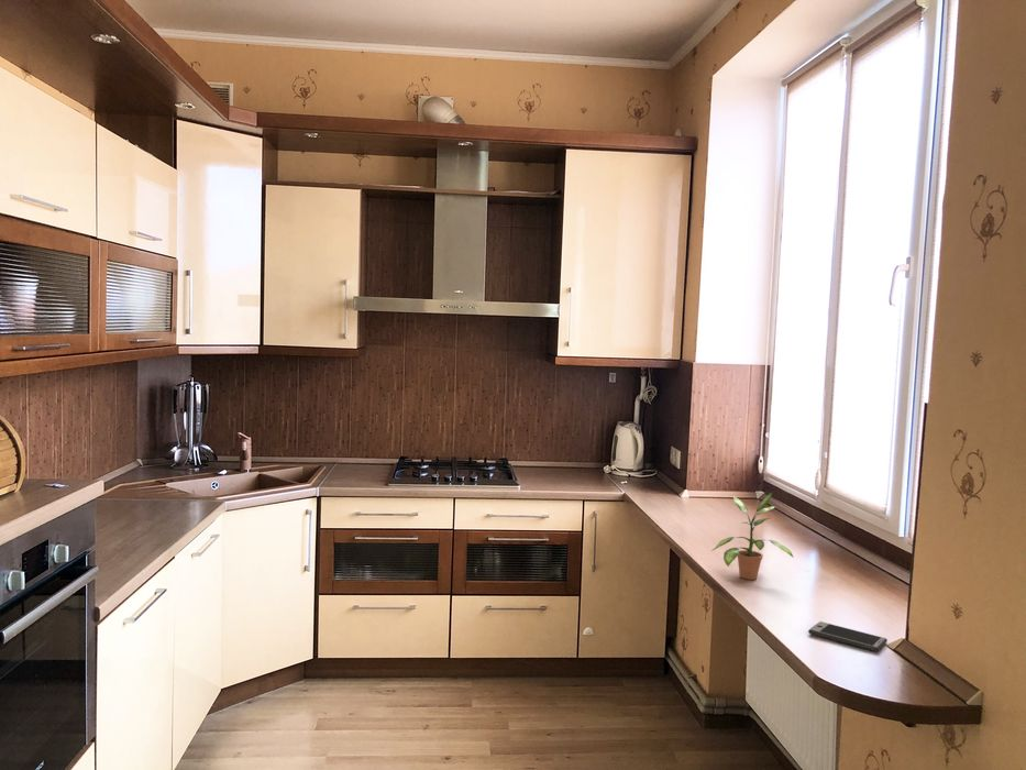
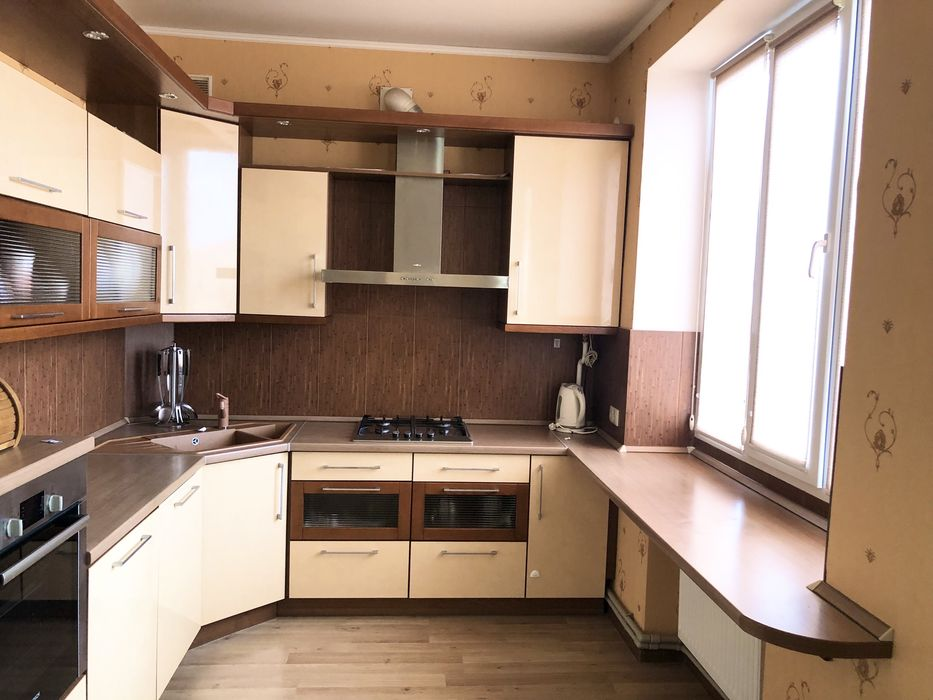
- potted plant [710,492,795,581]
- smartphone [807,620,889,652]
